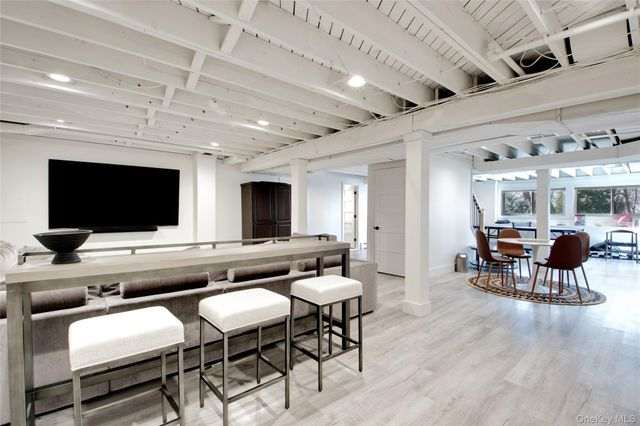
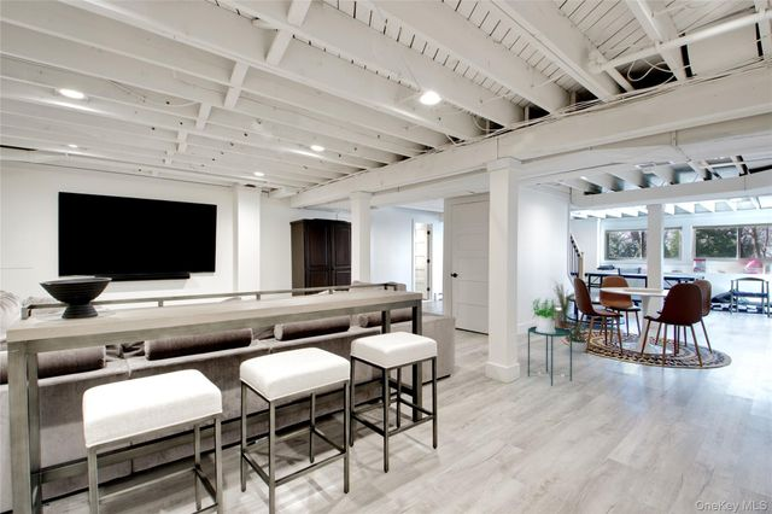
+ potted plant [530,297,558,334]
+ potted plant [567,320,589,354]
+ side table [527,326,573,386]
+ house plant [549,276,577,331]
